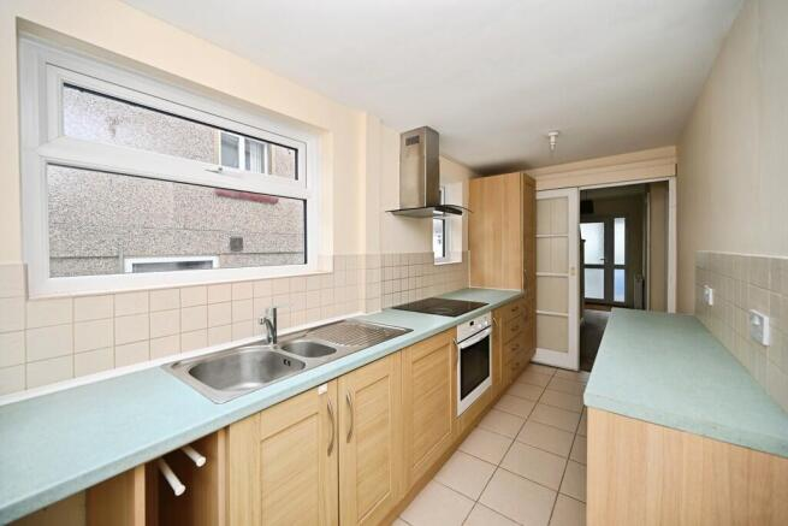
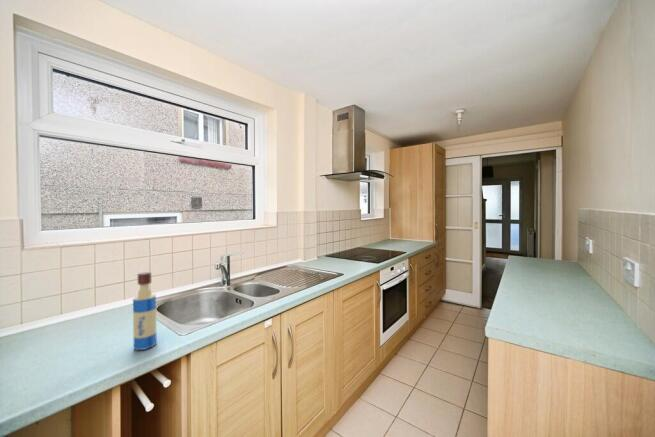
+ tequila bottle [132,271,158,352]
